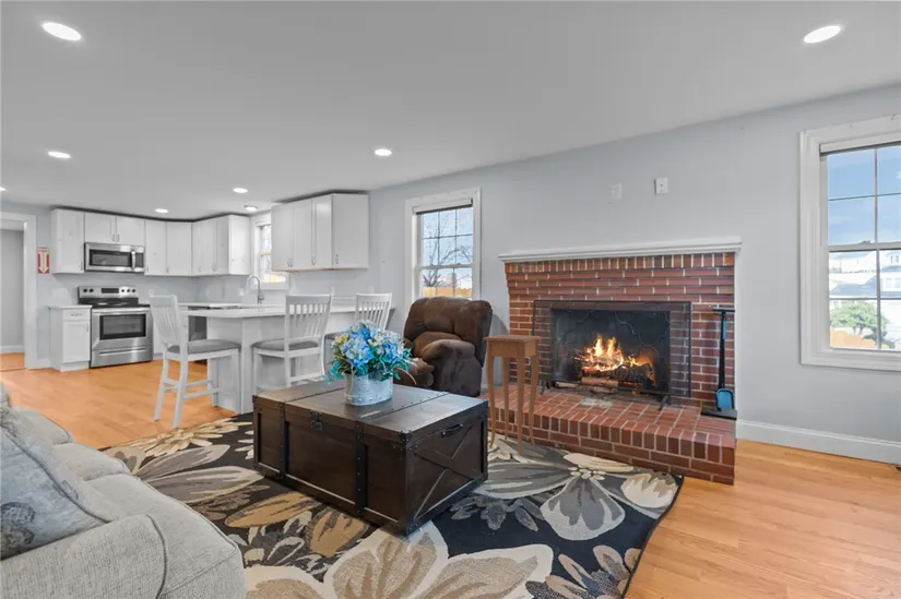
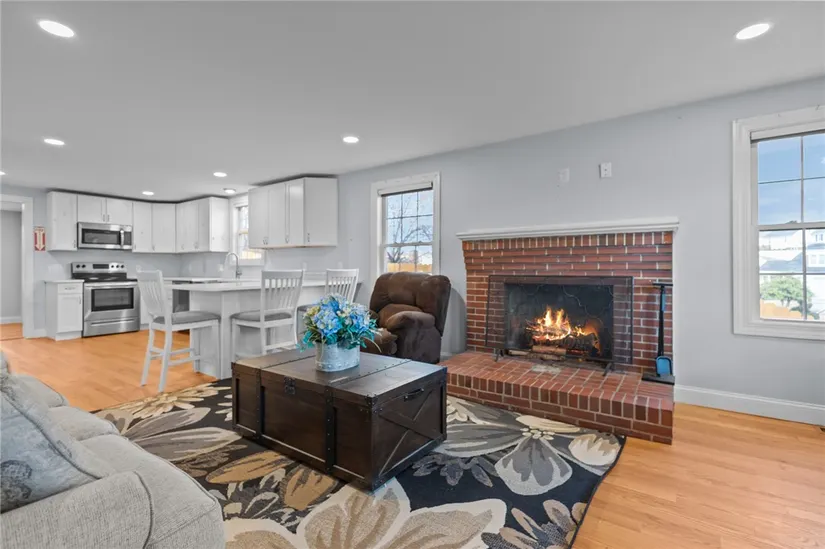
- side table [483,334,542,456]
